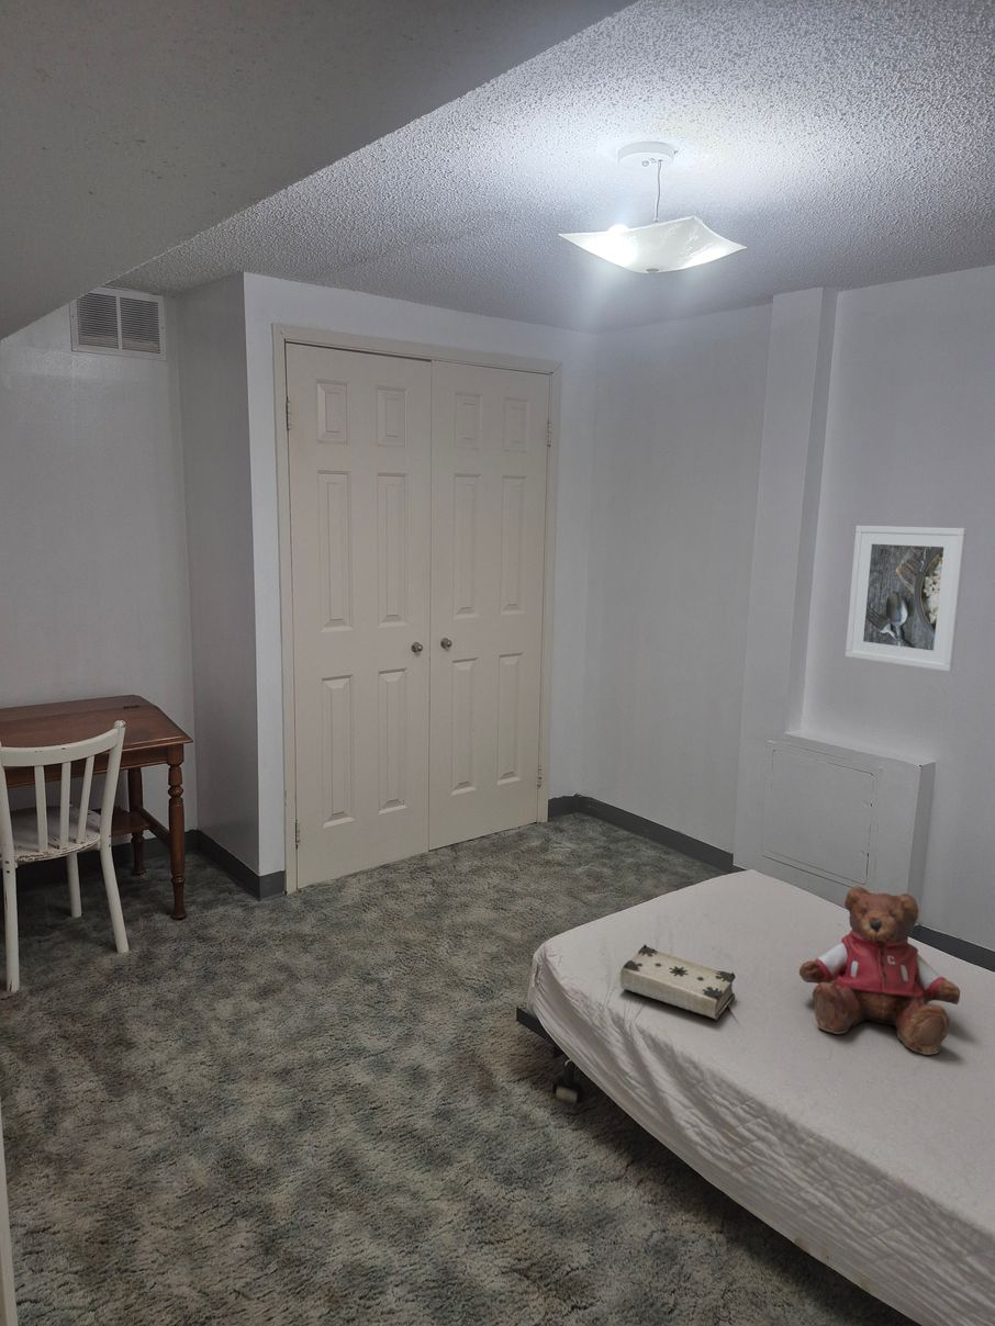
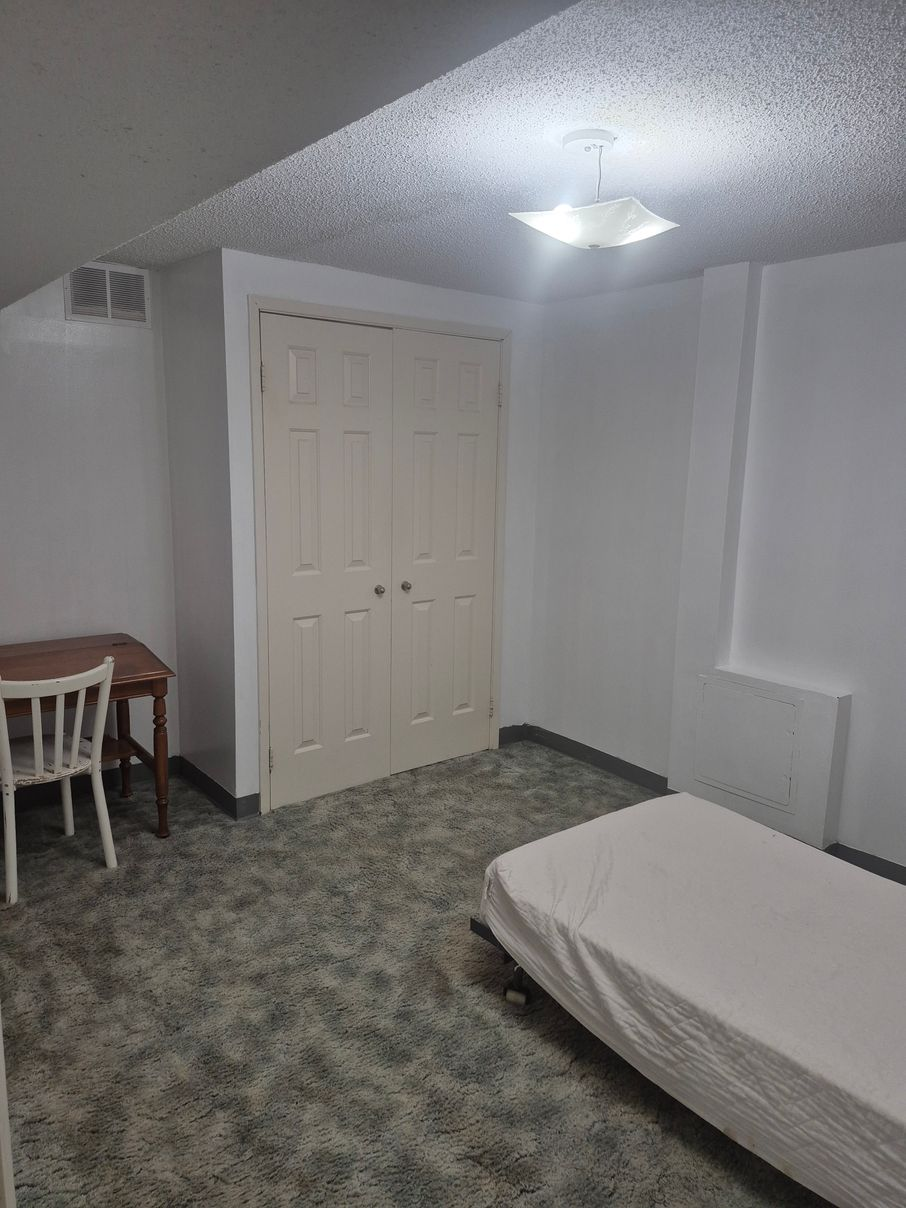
- teddy bear [798,886,961,1056]
- book [619,943,737,1022]
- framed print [845,525,968,673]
